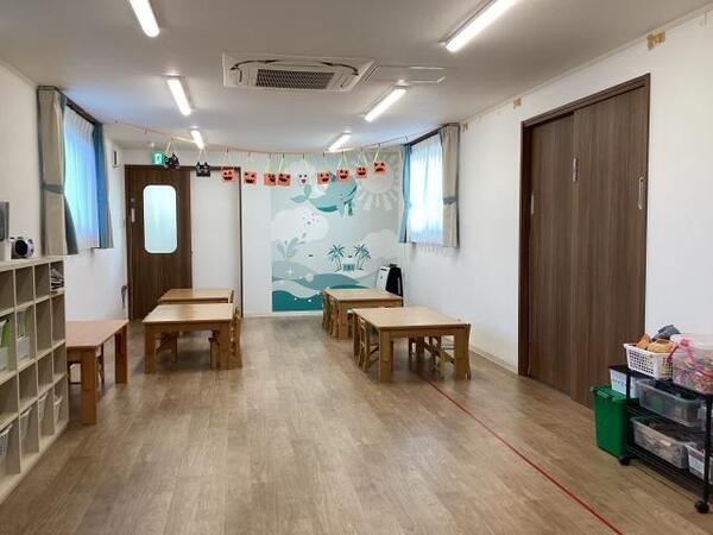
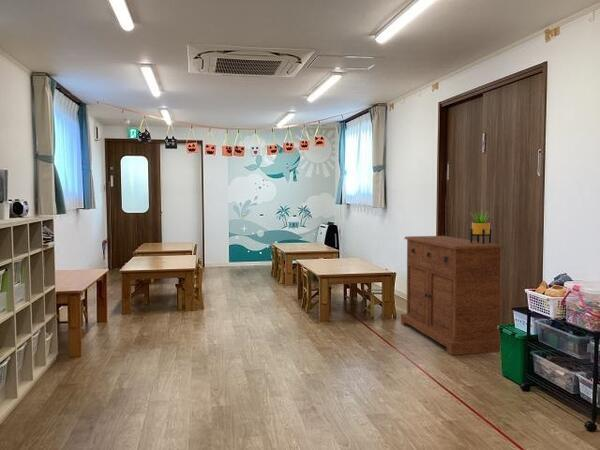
+ sideboard [400,235,503,356]
+ potted plant [469,208,492,244]
